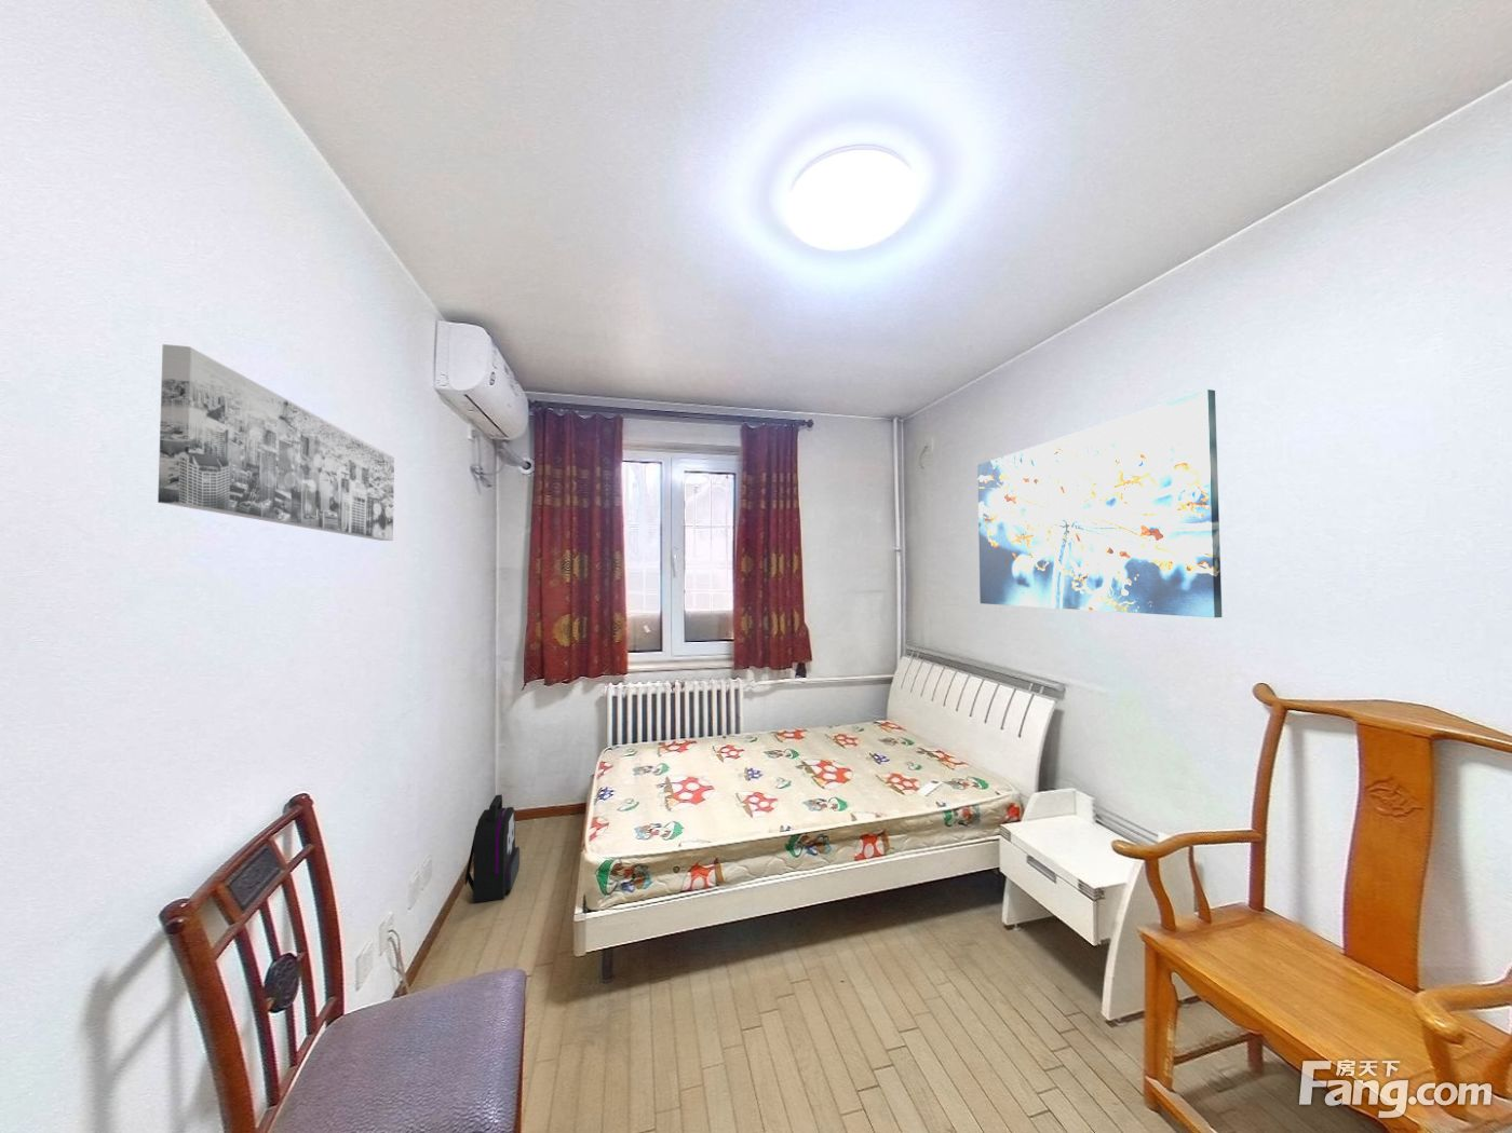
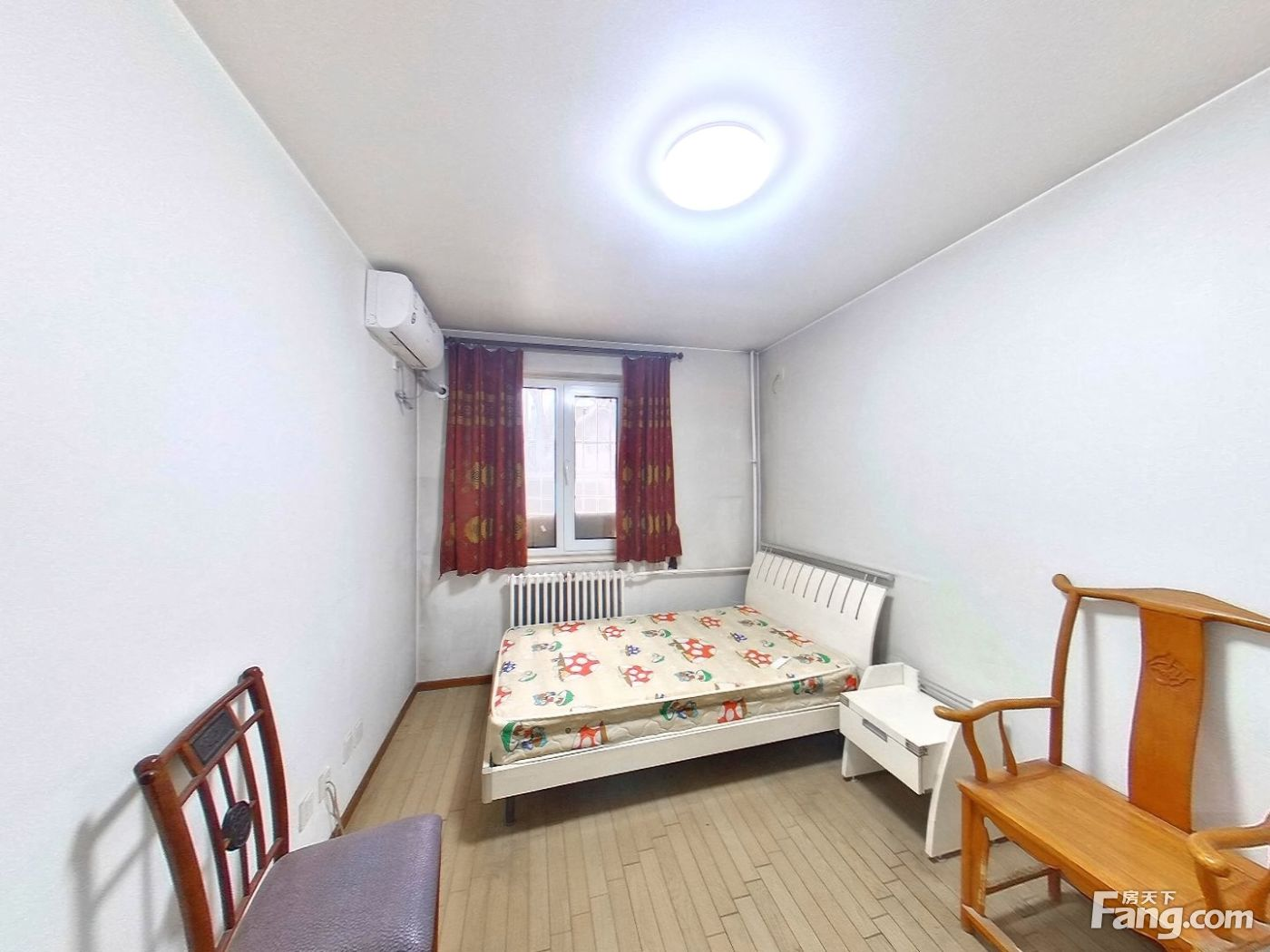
- backpack [464,794,520,904]
- wall art [157,343,395,542]
- wall art [976,388,1223,619]
